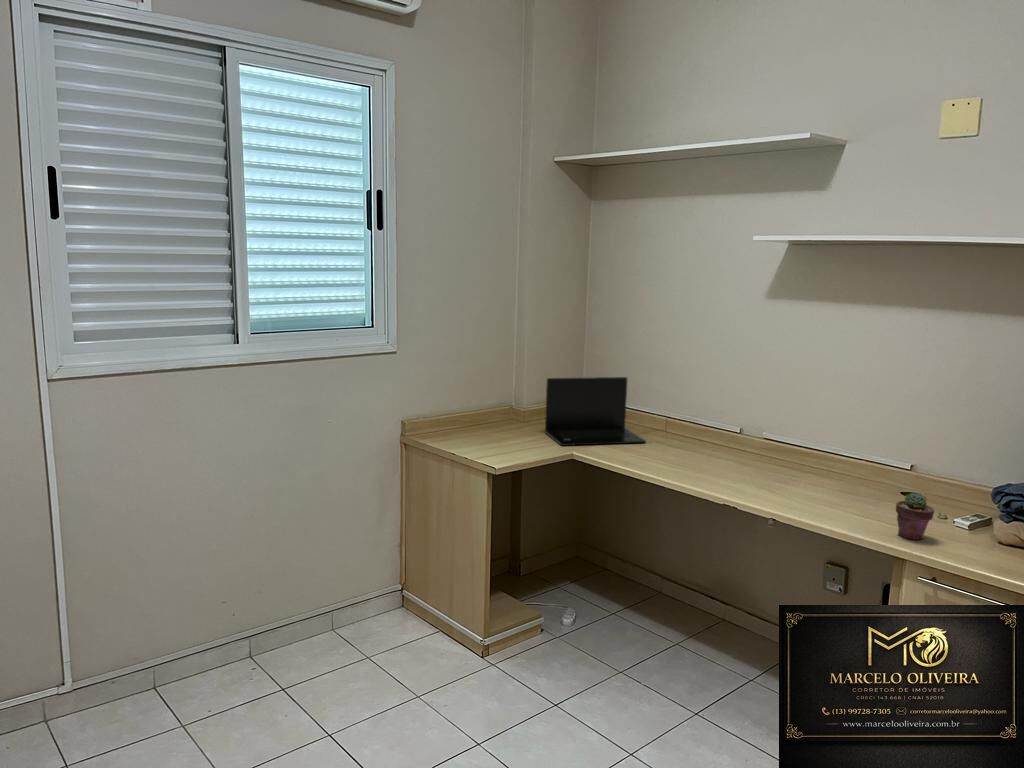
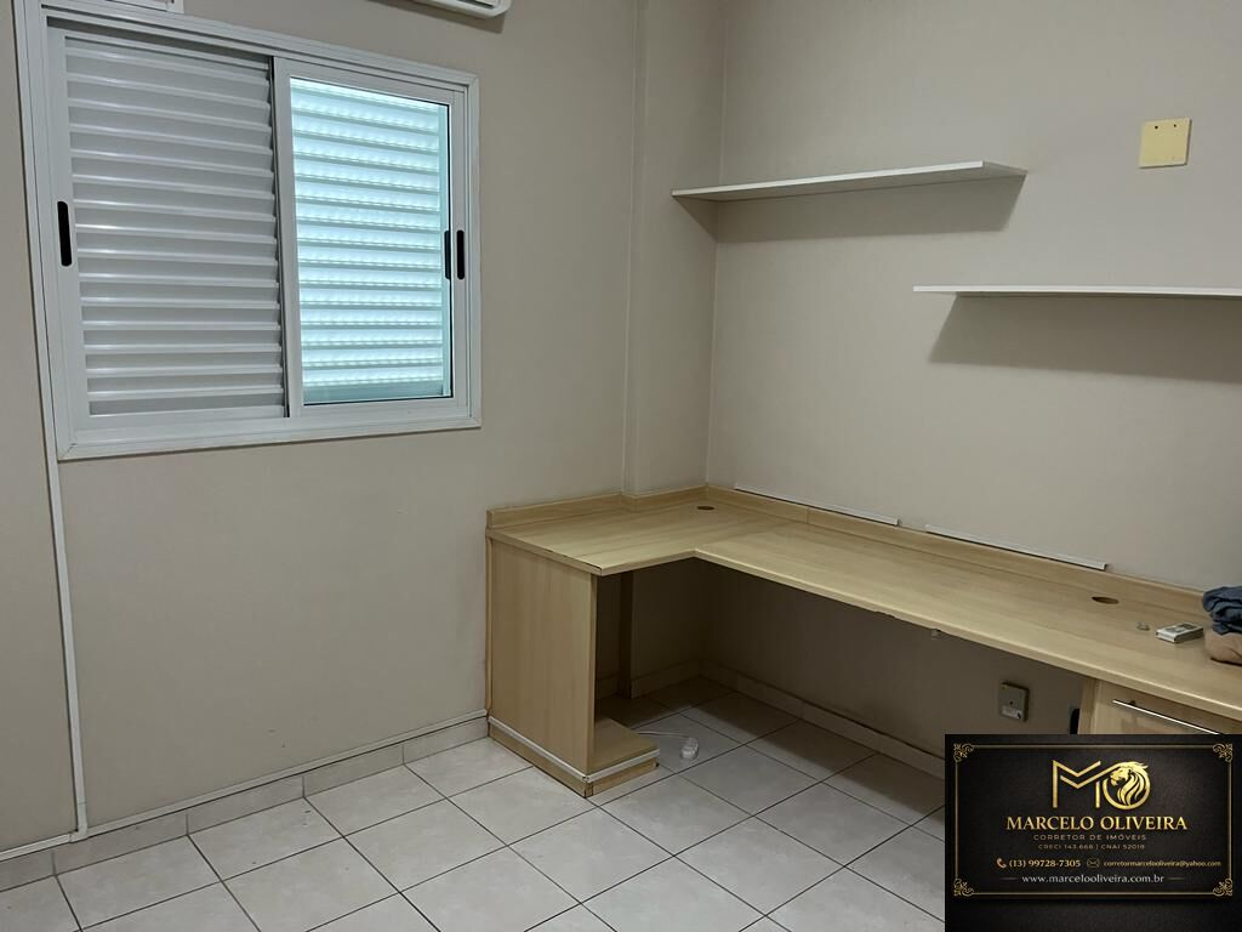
- laptop [544,376,647,447]
- potted succulent [895,492,935,541]
